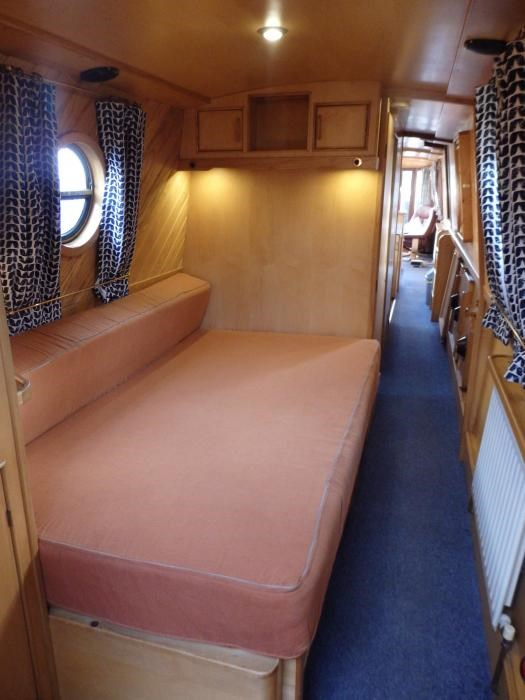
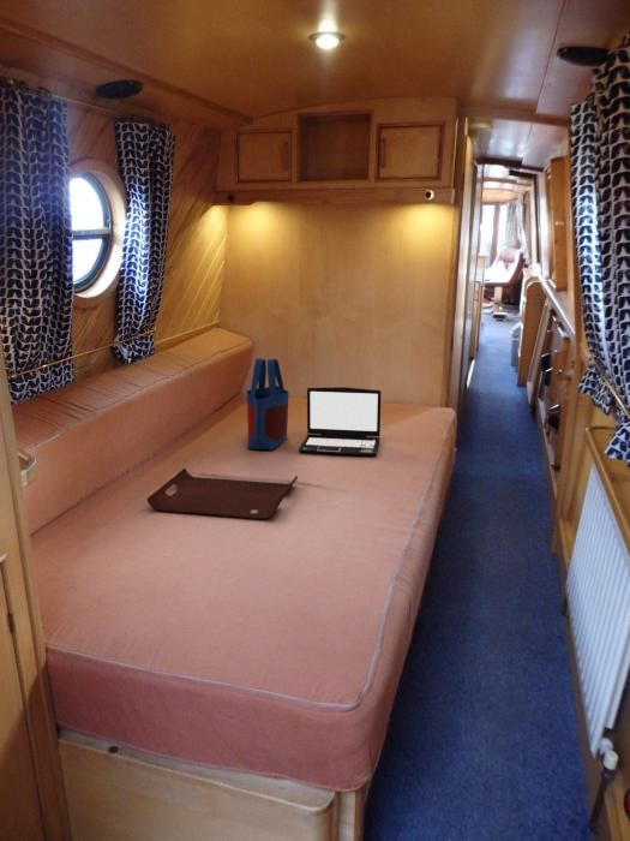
+ laptop [298,386,383,457]
+ tote bag [246,357,290,452]
+ serving tray [146,467,299,521]
